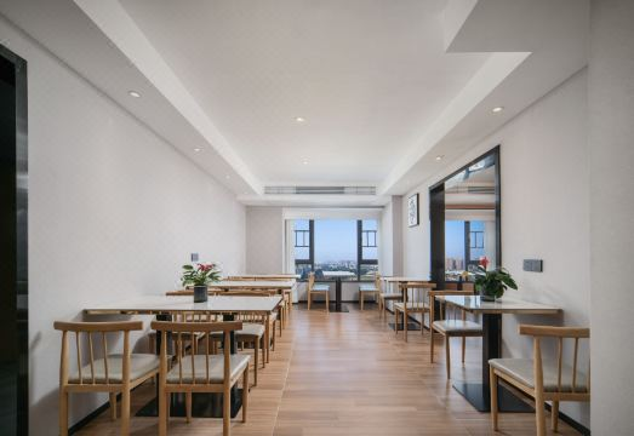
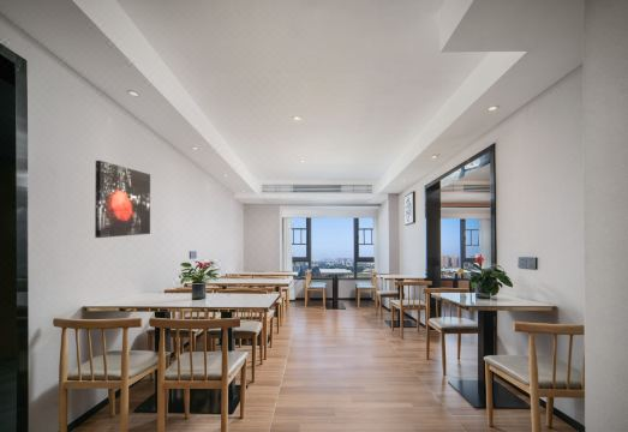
+ wall art [94,160,151,239]
